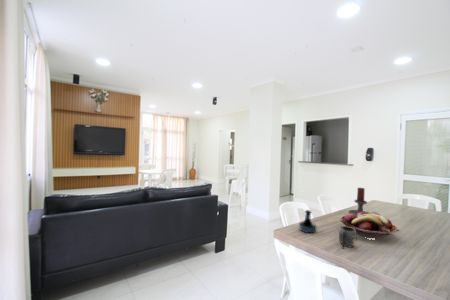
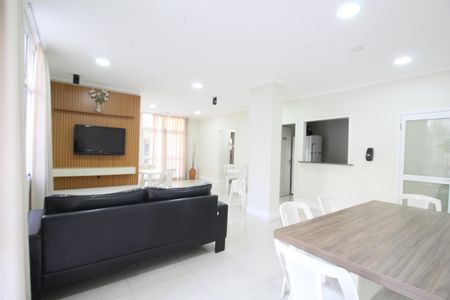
- candle holder [348,187,379,216]
- fruit basket [339,212,400,238]
- tequila bottle [298,209,317,234]
- mug [338,225,358,250]
